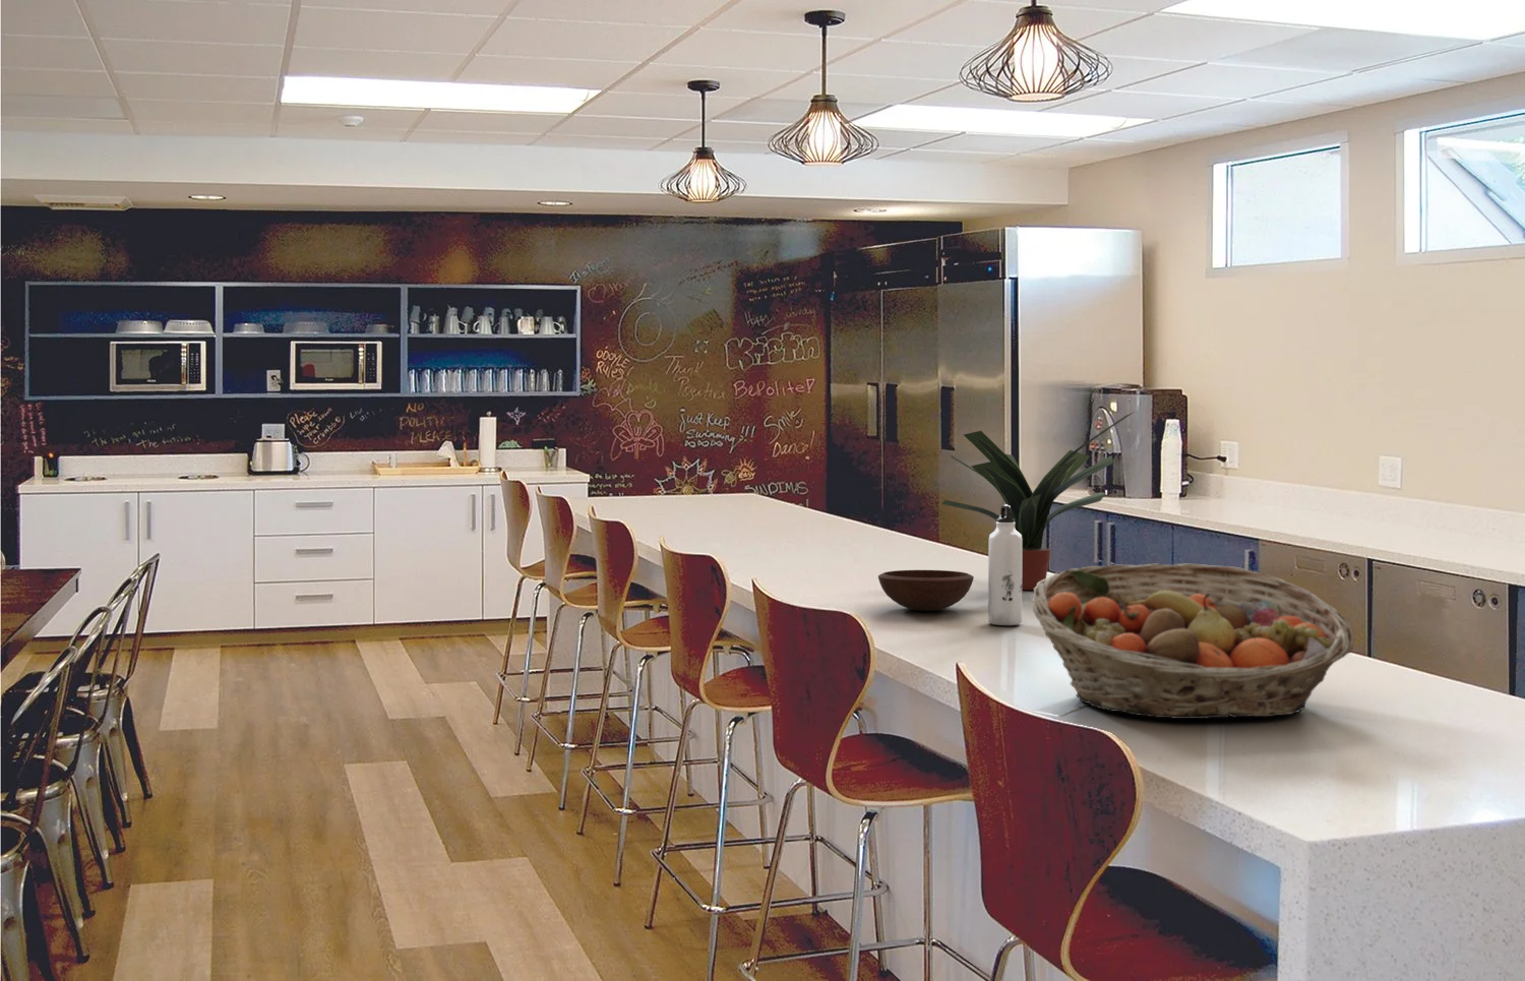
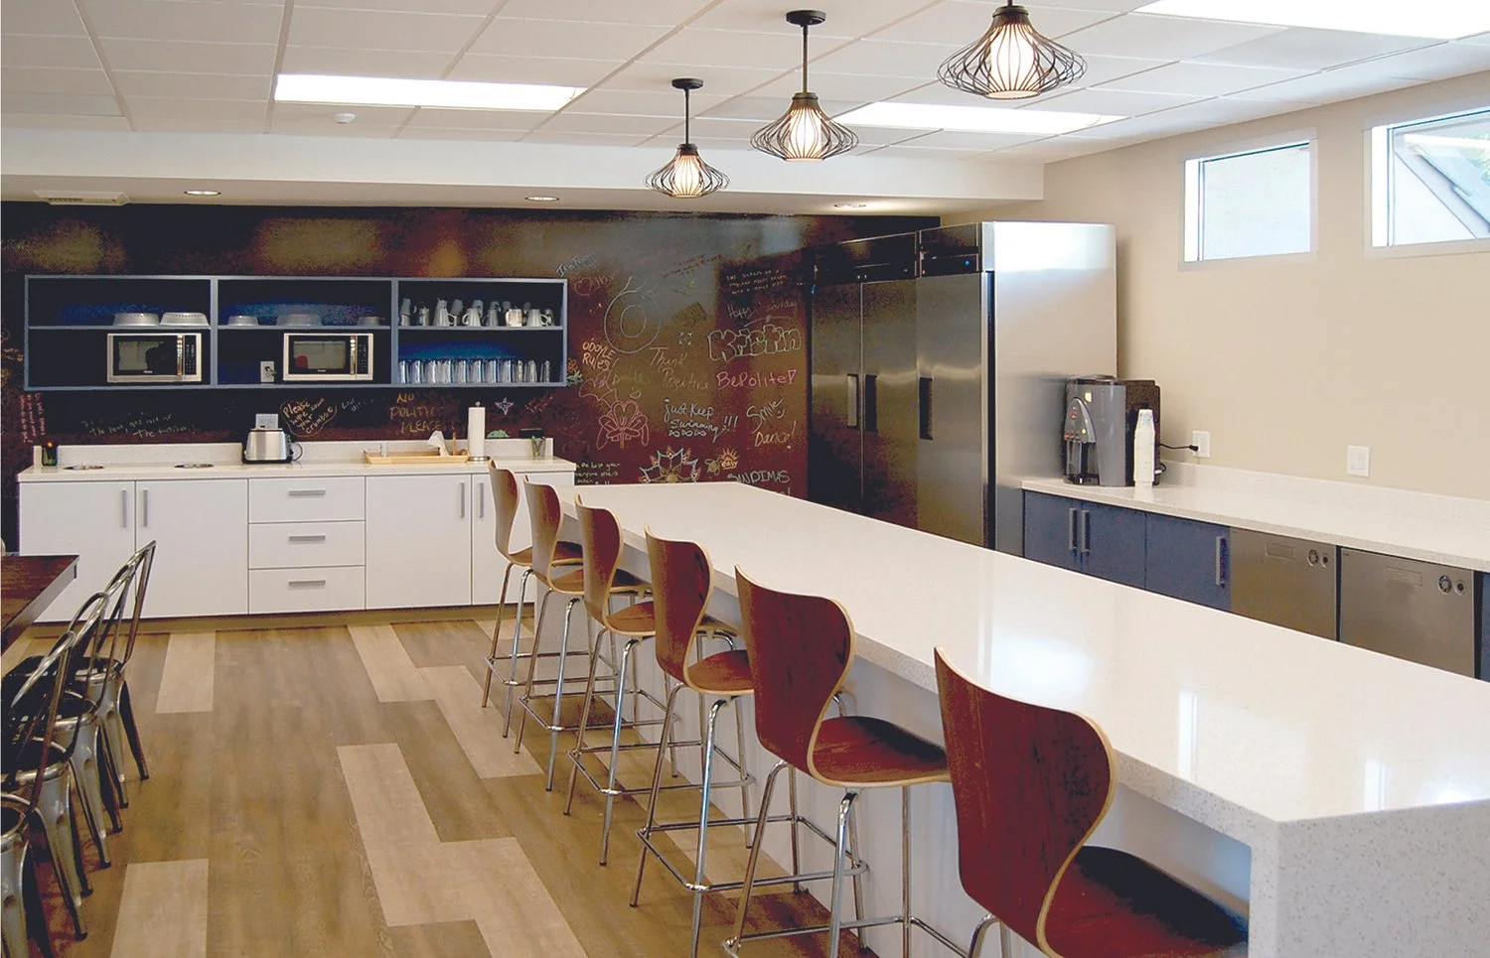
- water bottle [987,503,1023,627]
- fruit basket [1031,563,1355,720]
- potted plant [941,411,1136,591]
- bowl [877,569,975,612]
